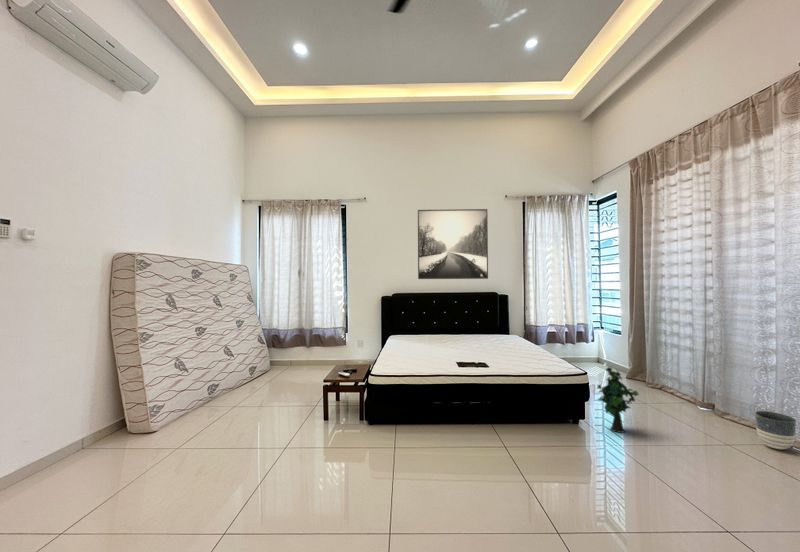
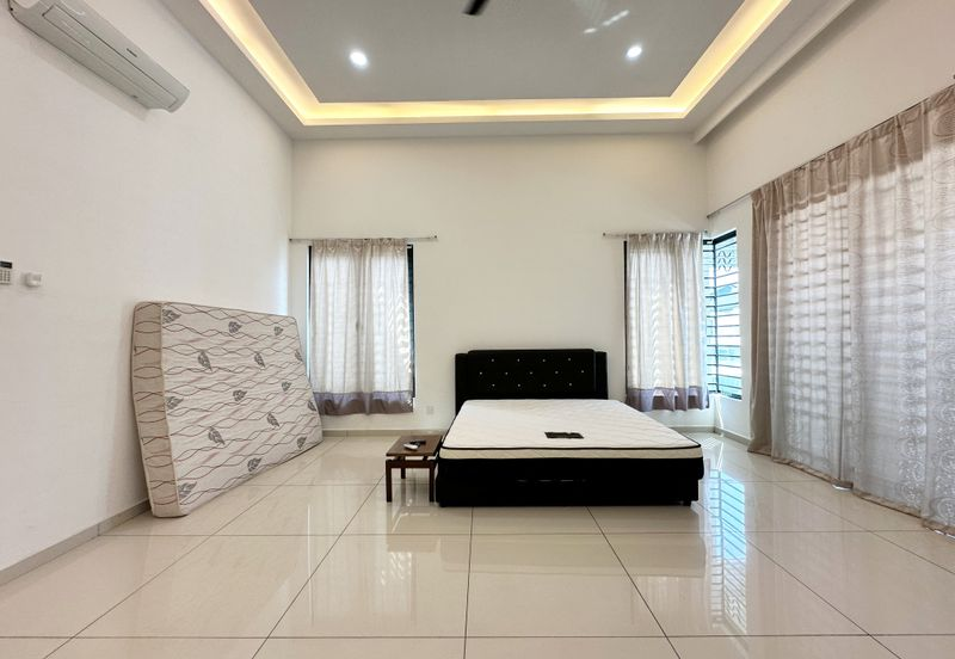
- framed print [417,208,489,280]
- decorative plant [596,366,640,434]
- planter [754,410,797,450]
